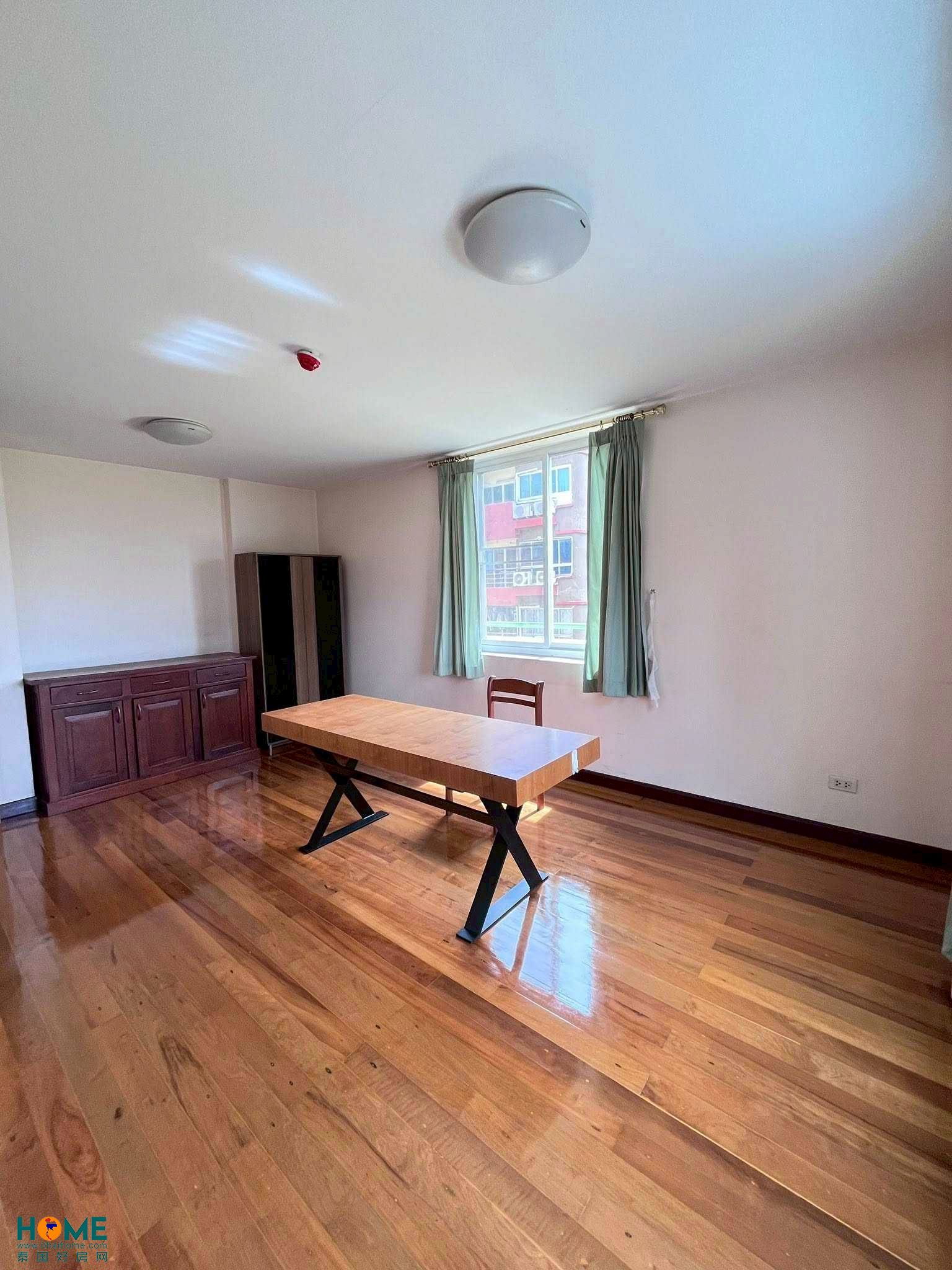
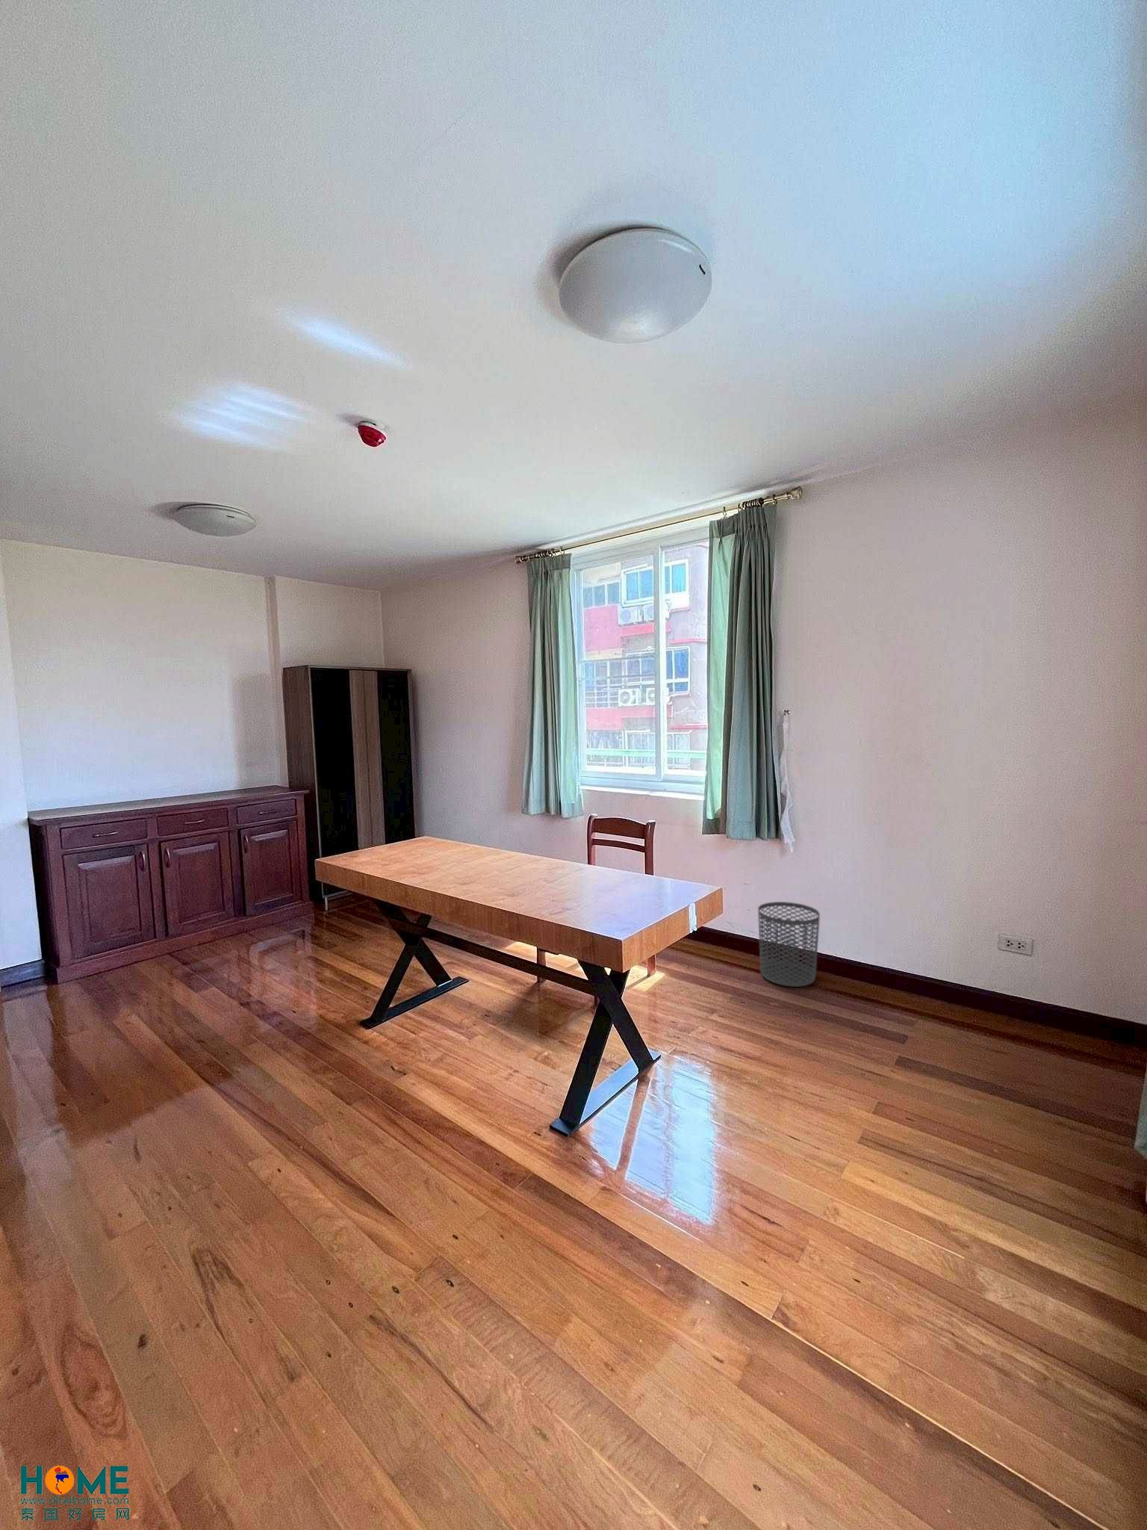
+ waste bin [757,901,820,988]
